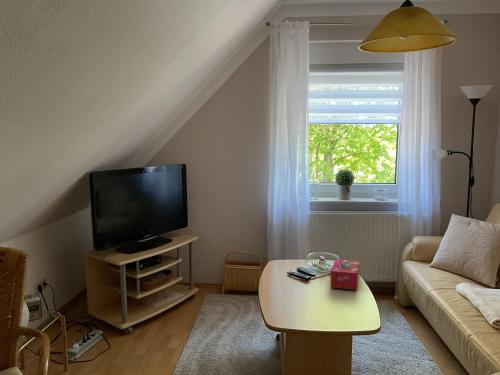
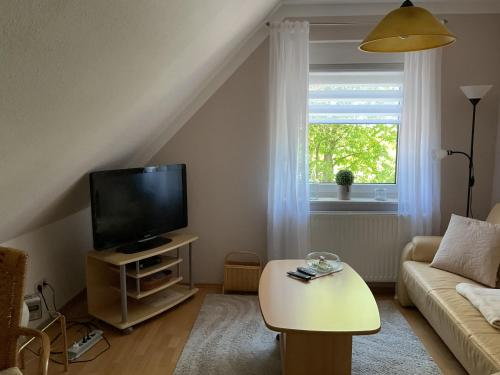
- tissue box [330,258,360,291]
